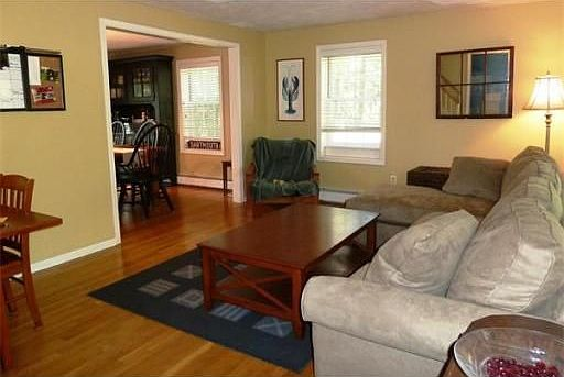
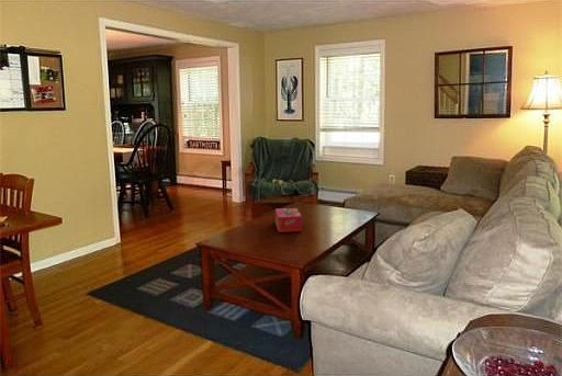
+ tissue box [274,207,303,233]
